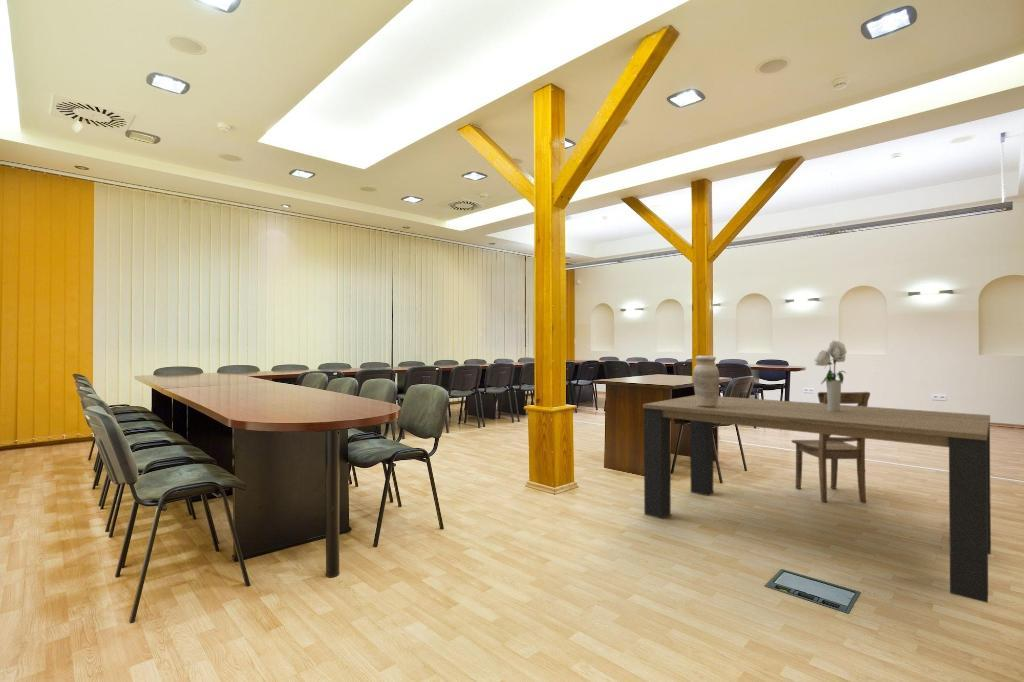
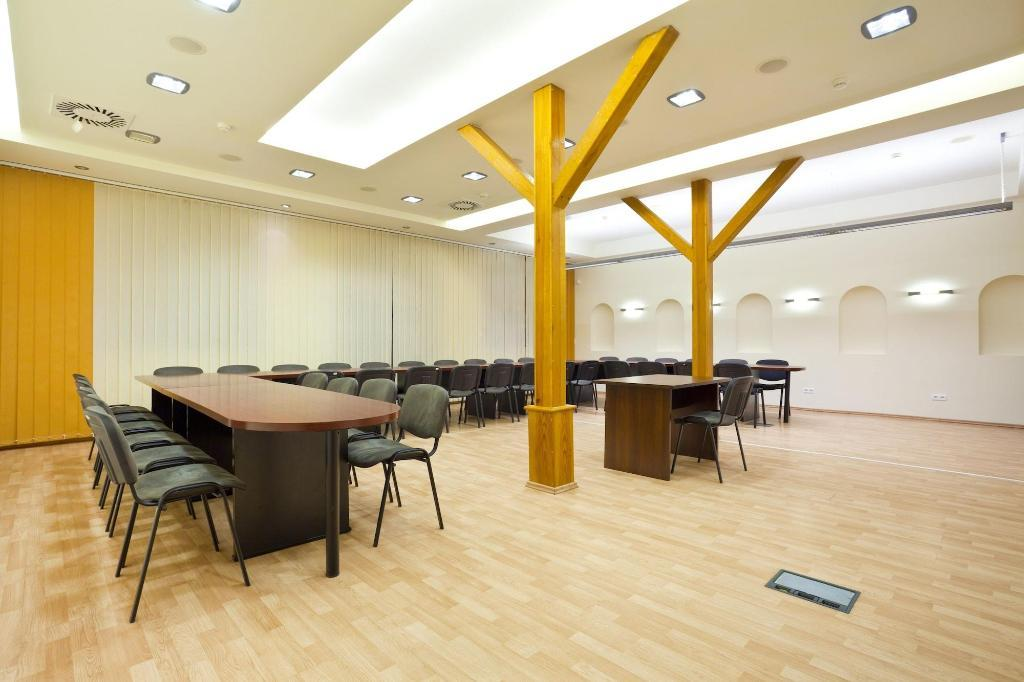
- bouquet [814,340,848,411]
- dining table [642,394,992,604]
- vase [692,355,720,407]
- dining chair [791,391,871,503]
